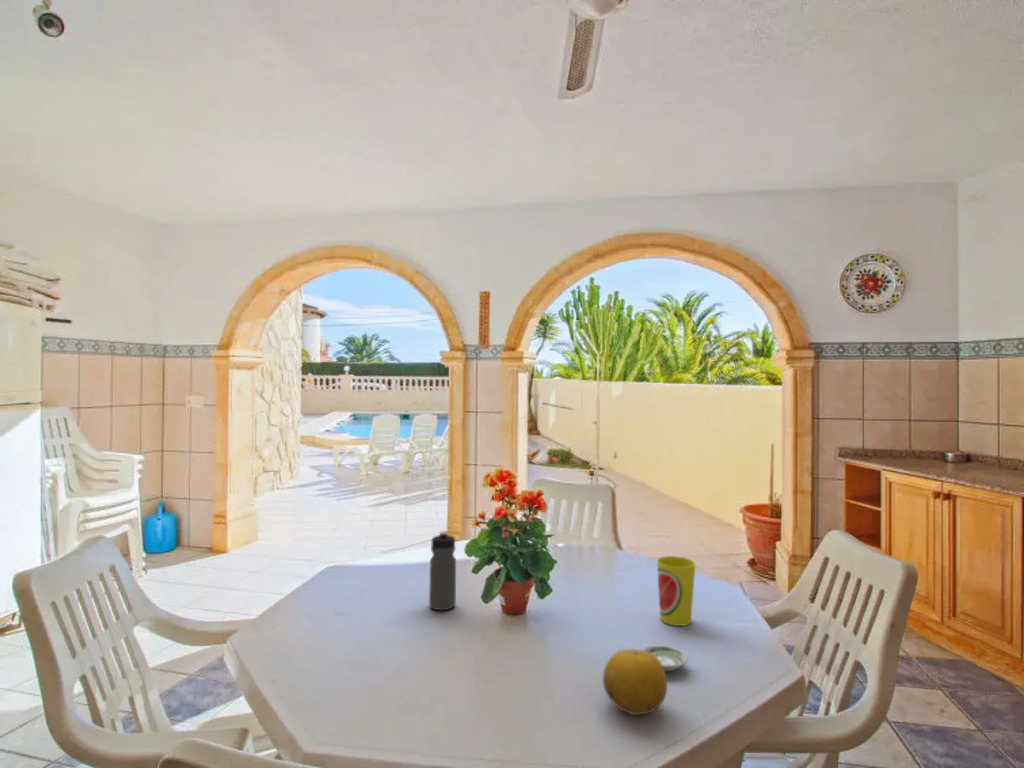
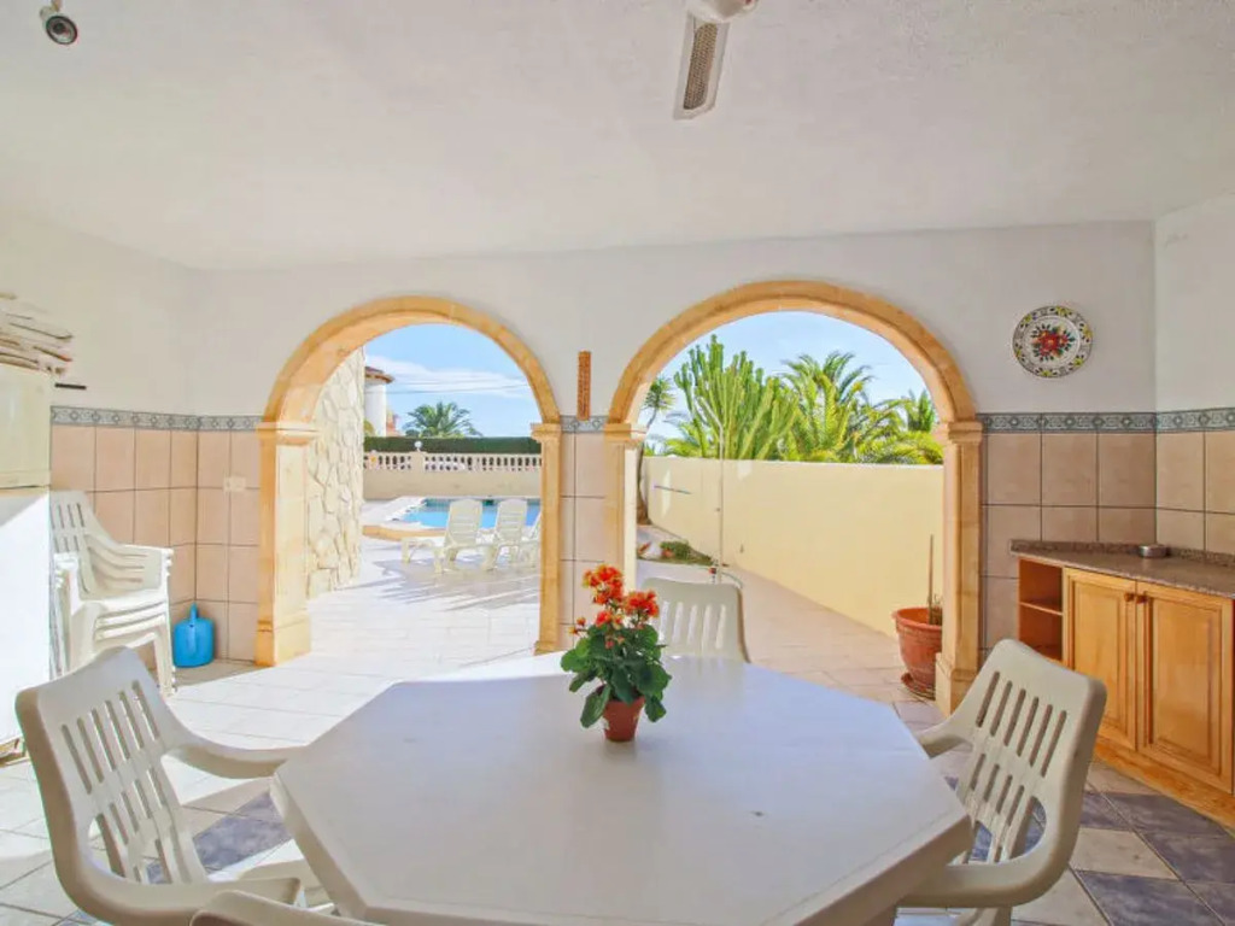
- cup [656,555,697,627]
- water bottle [428,531,457,611]
- saucer [641,644,688,672]
- fruit [602,648,668,716]
